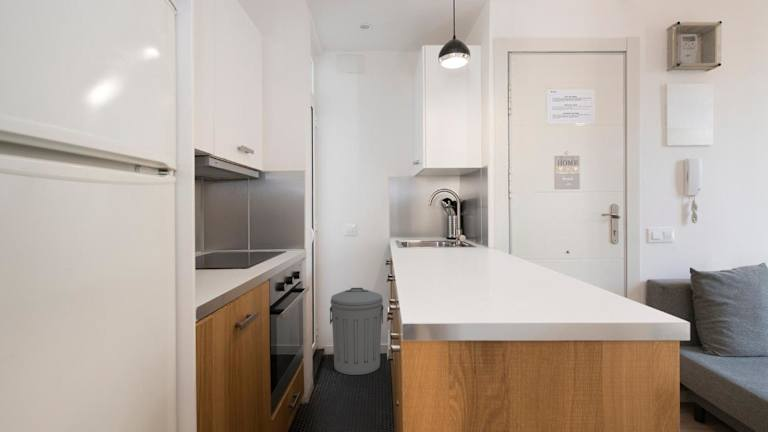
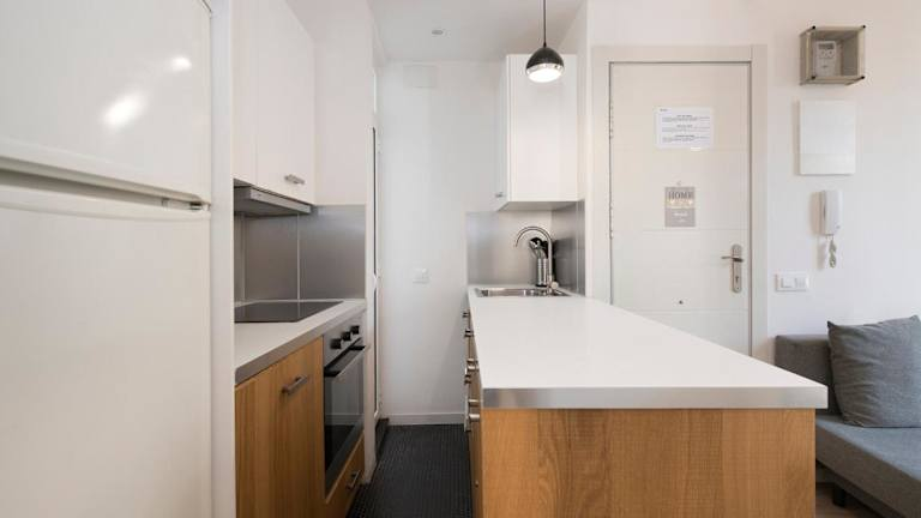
- trash can [329,287,385,376]
